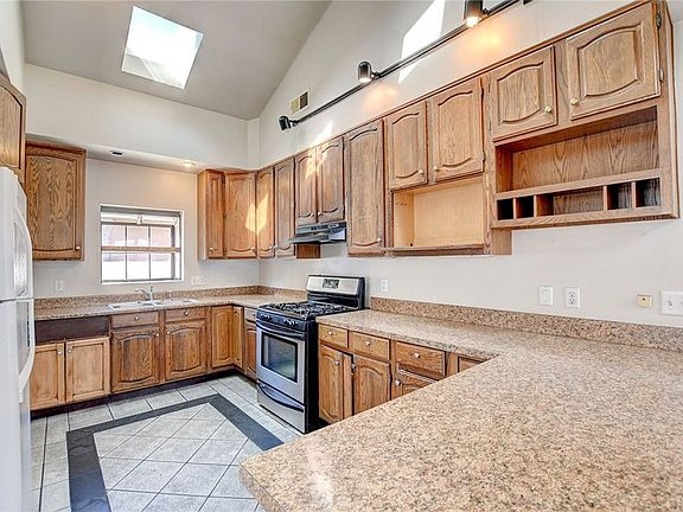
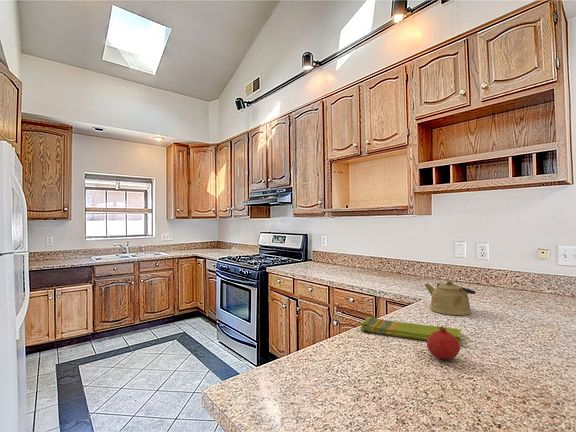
+ fruit [426,325,461,360]
+ kettle [424,280,477,316]
+ dish towel [360,316,462,345]
